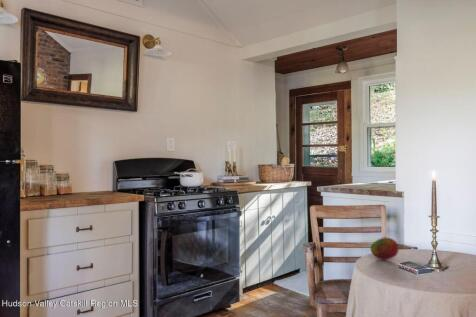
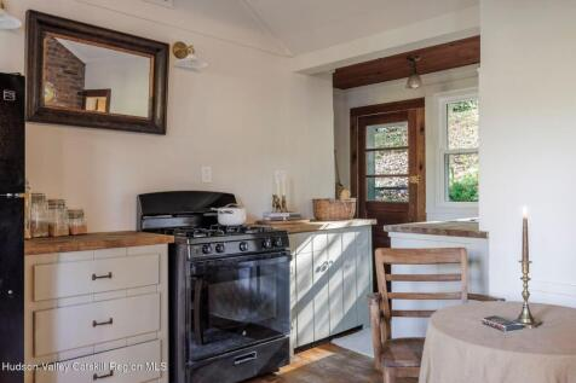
- fruit [370,236,400,261]
